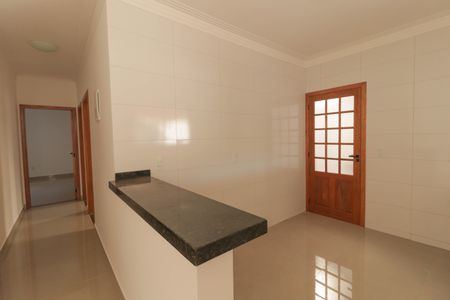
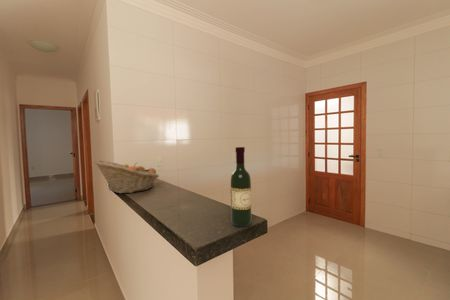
+ fruit basket [94,159,160,194]
+ wine bottle [230,146,253,228]
